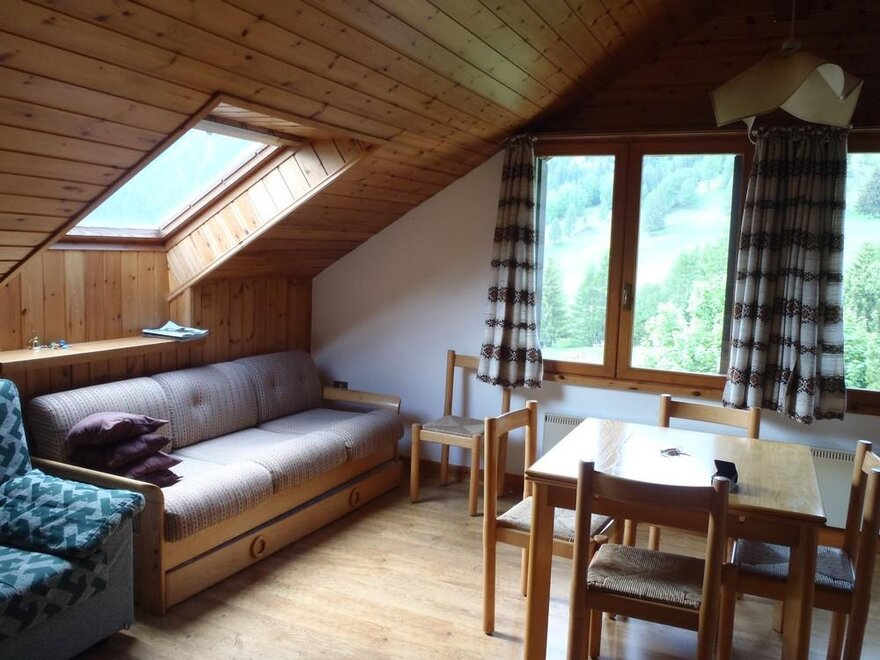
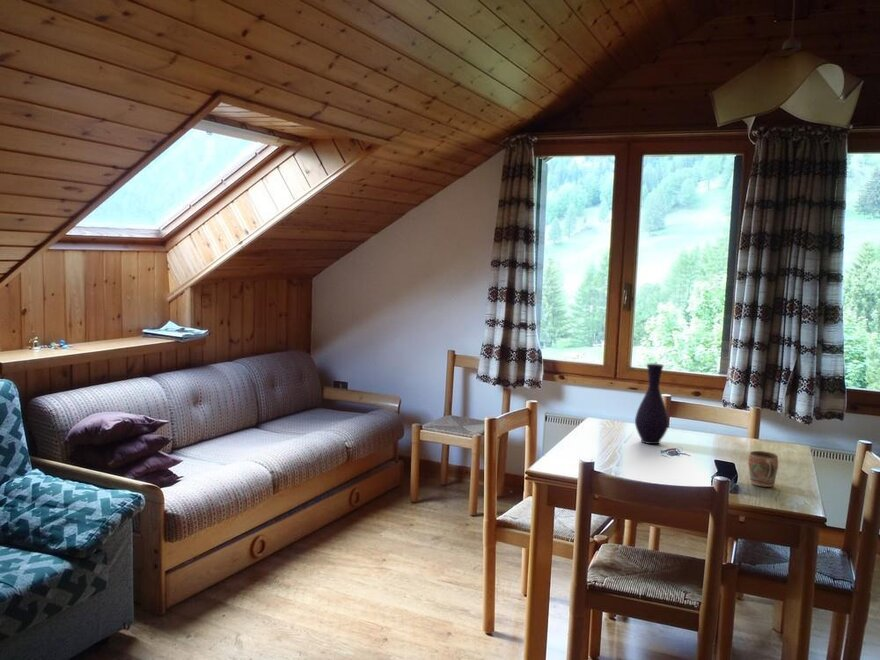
+ mug [747,450,779,488]
+ vase [634,363,670,445]
